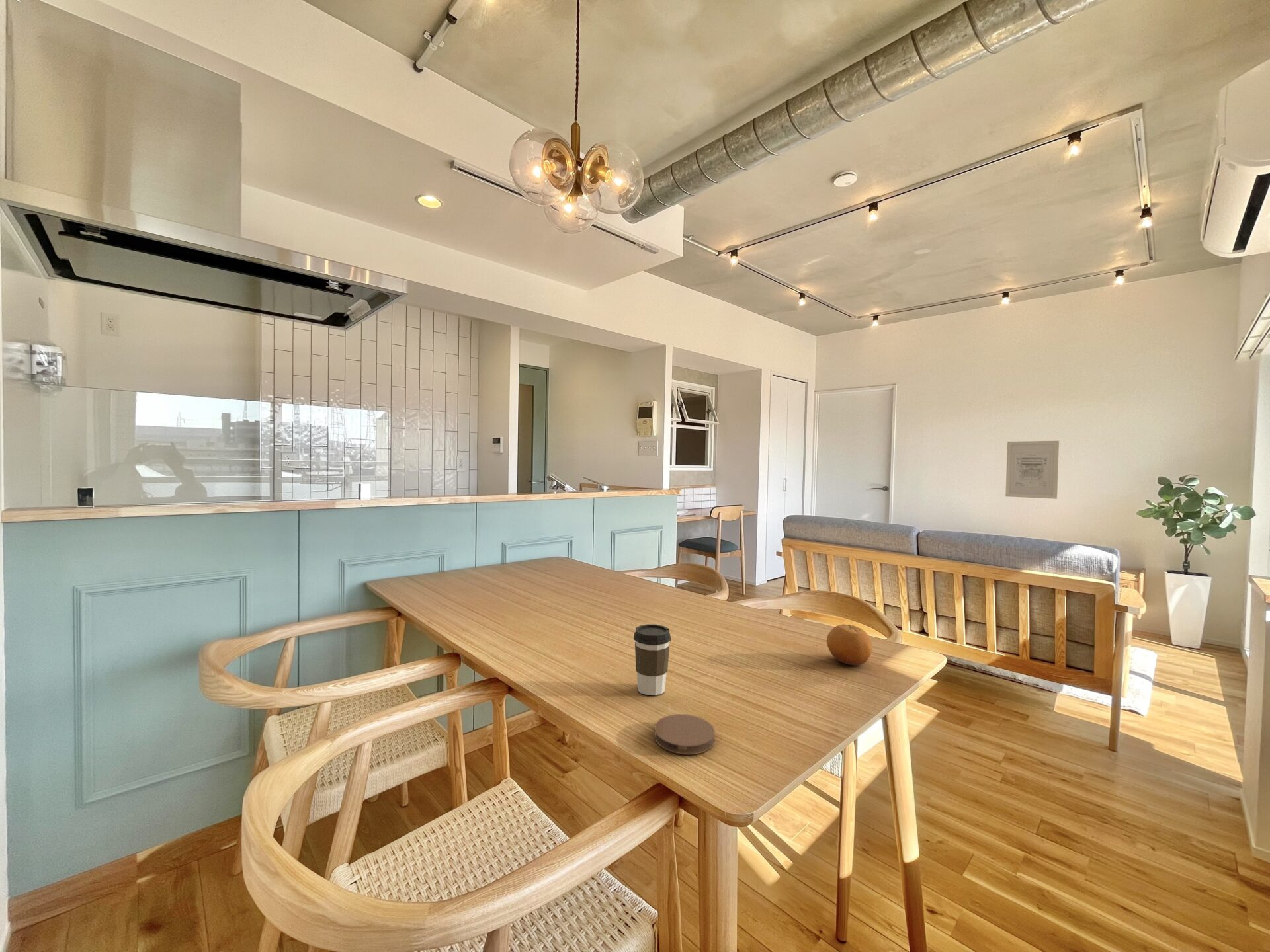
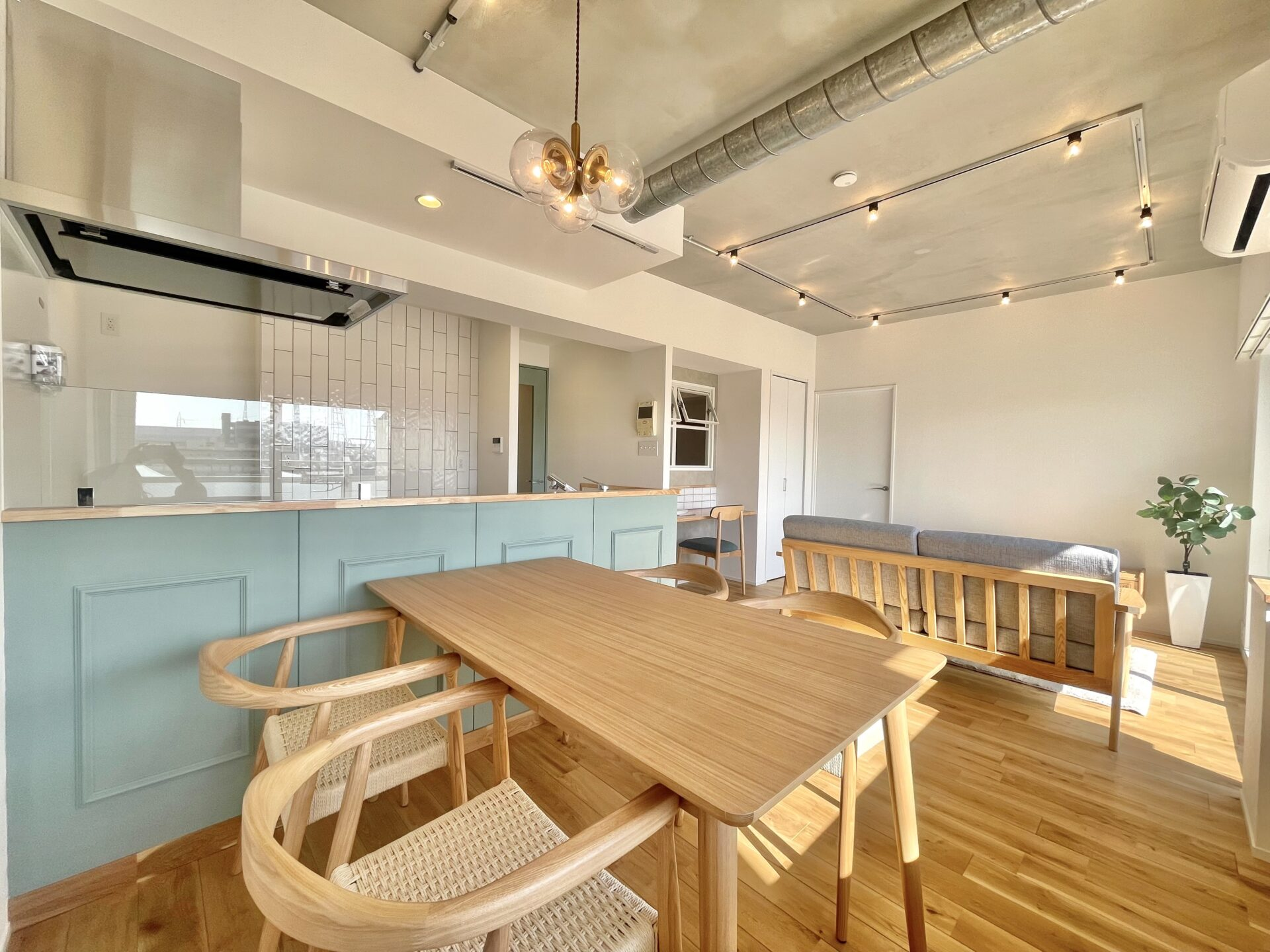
- coaster [654,713,716,756]
- coffee cup [633,623,671,696]
- fruit [826,623,873,666]
- wall art [1005,440,1060,500]
